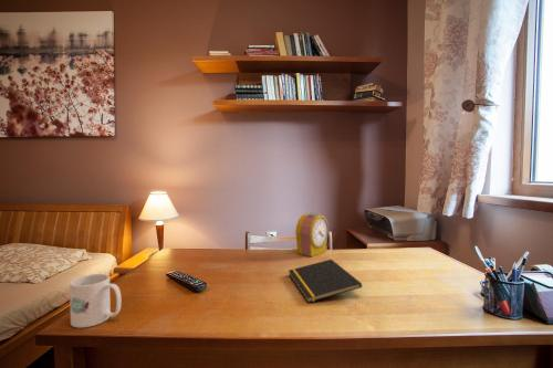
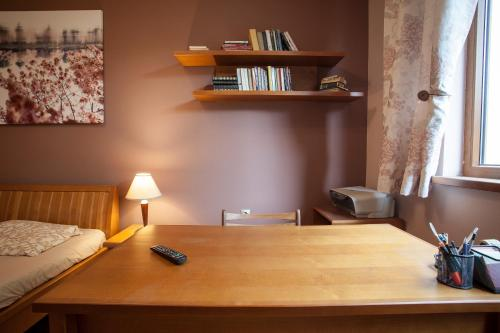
- notepad [288,259,363,304]
- mug [69,273,123,328]
- alarm clock [294,211,330,257]
